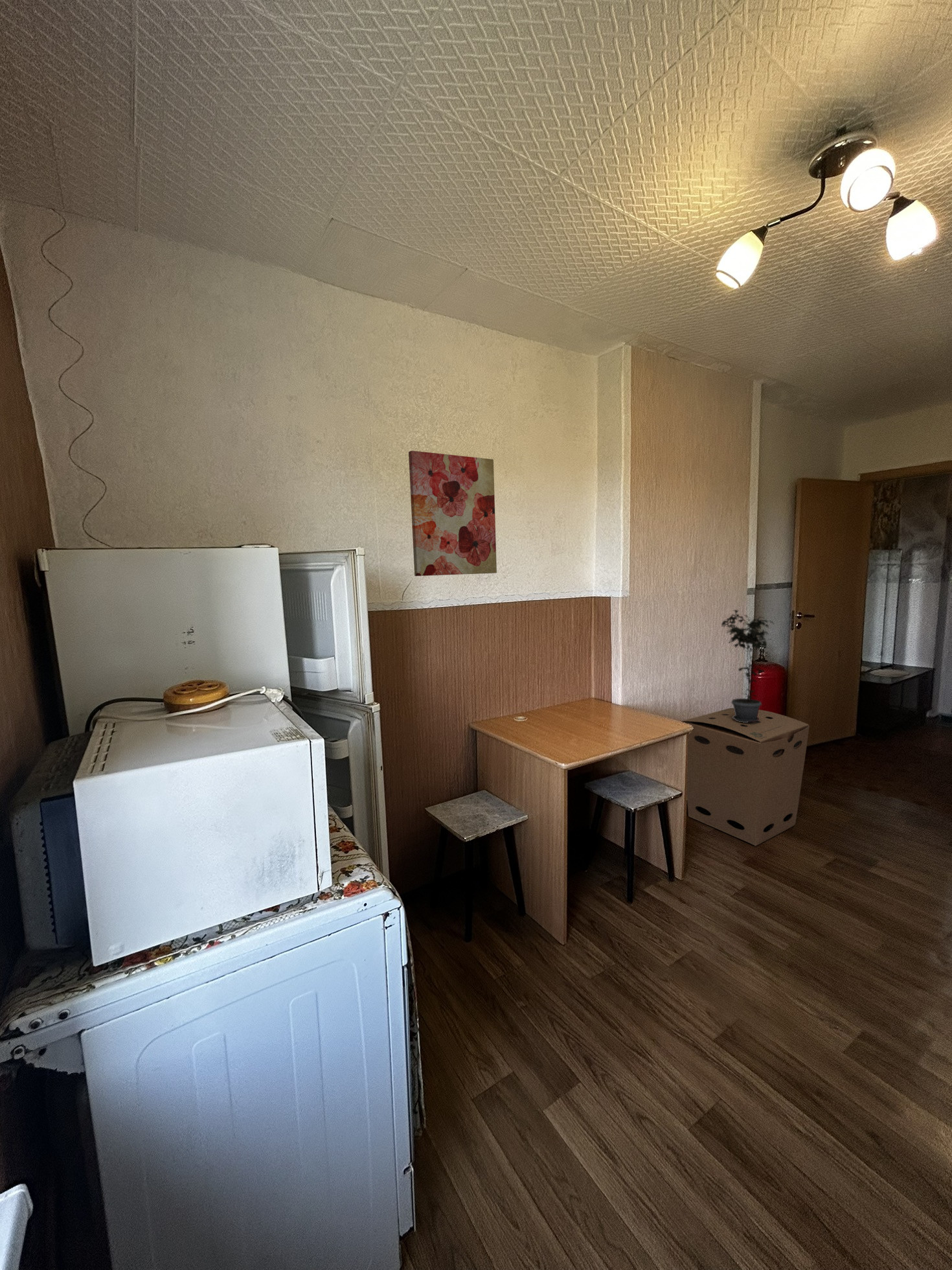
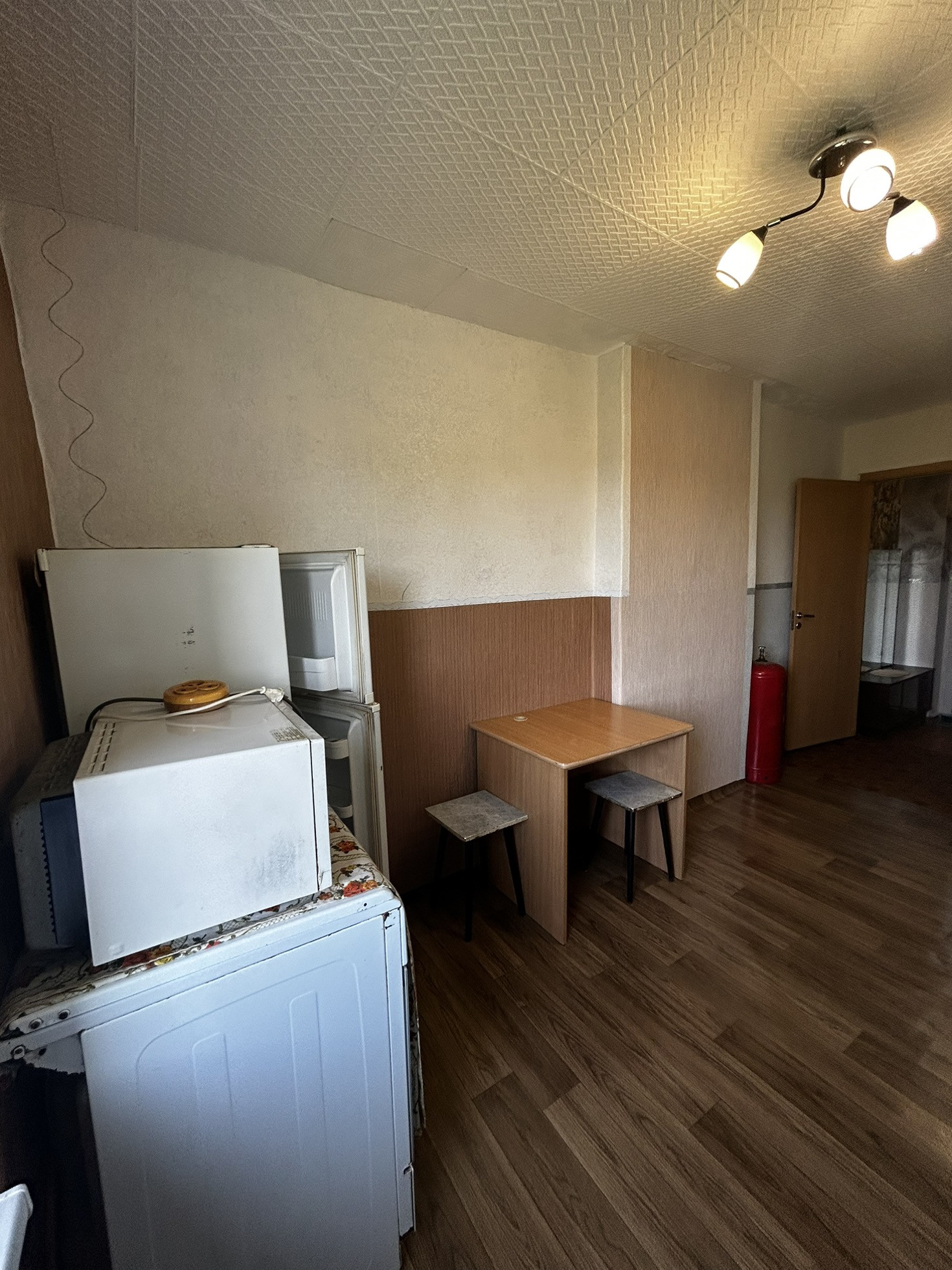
- potted plant [721,609,775,722]
- cardboard box [681,708,810,846]
- wall art [408,450,497,577]
